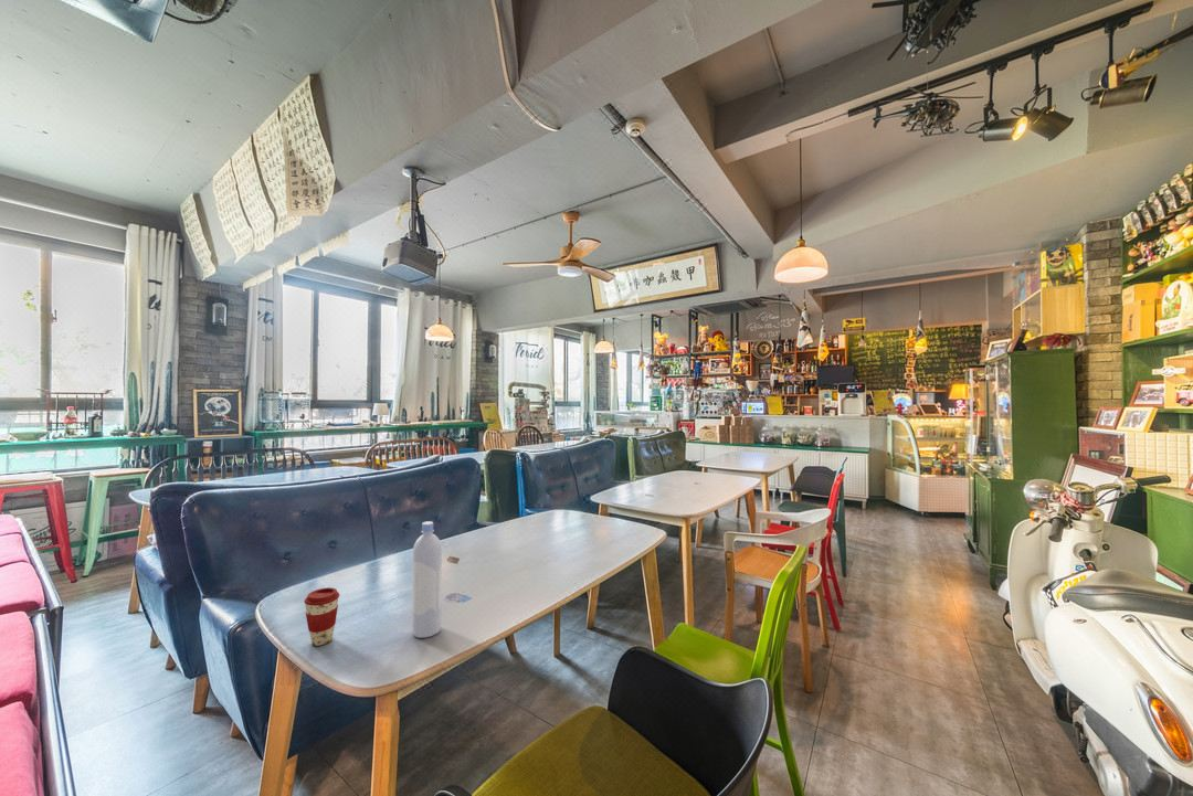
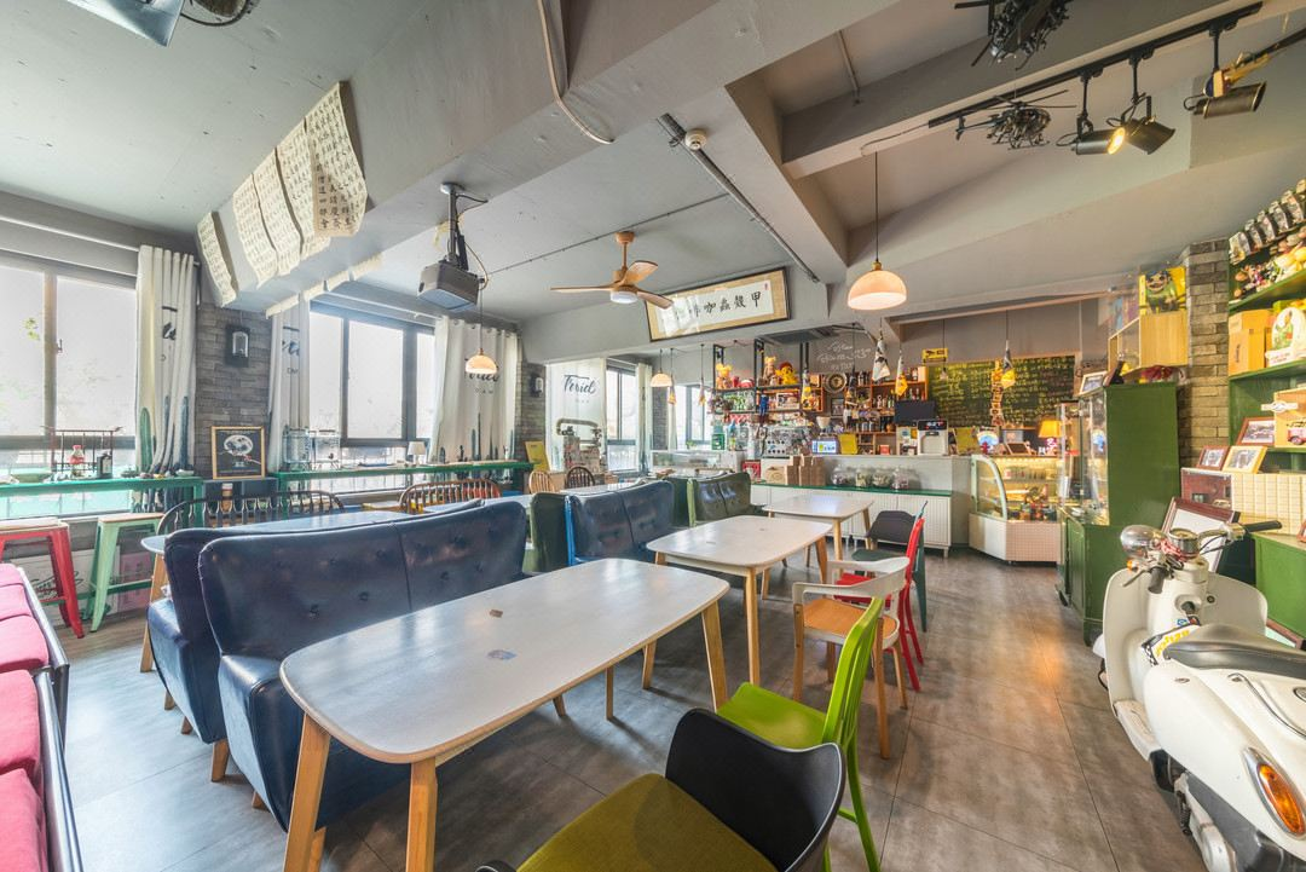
- coffee cup [303,586,340,647]
- bottle [411,520,443,639]
